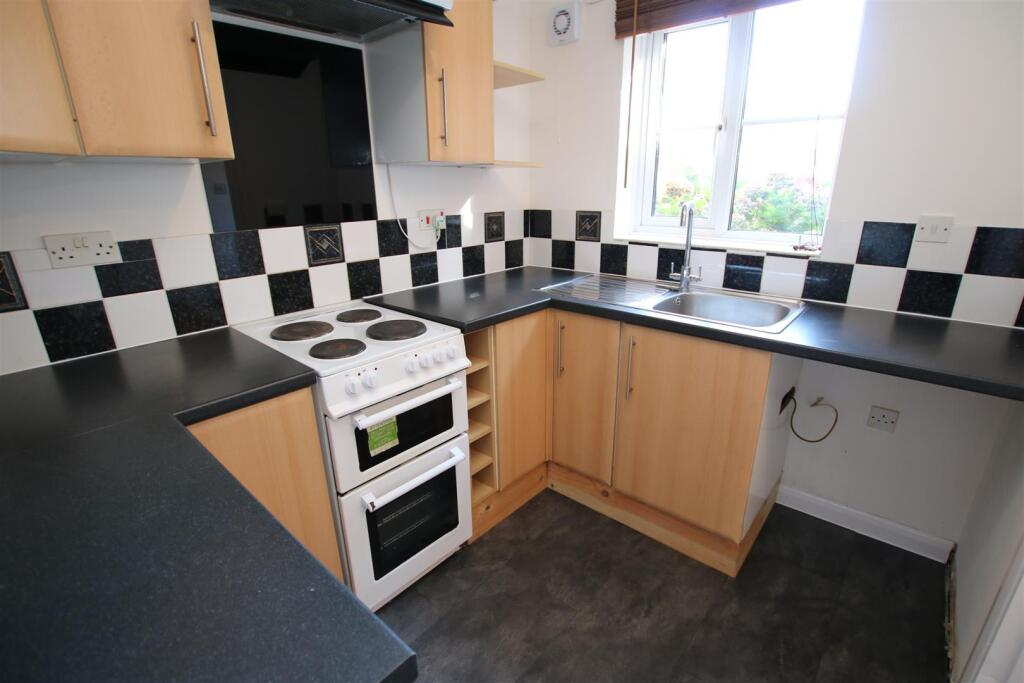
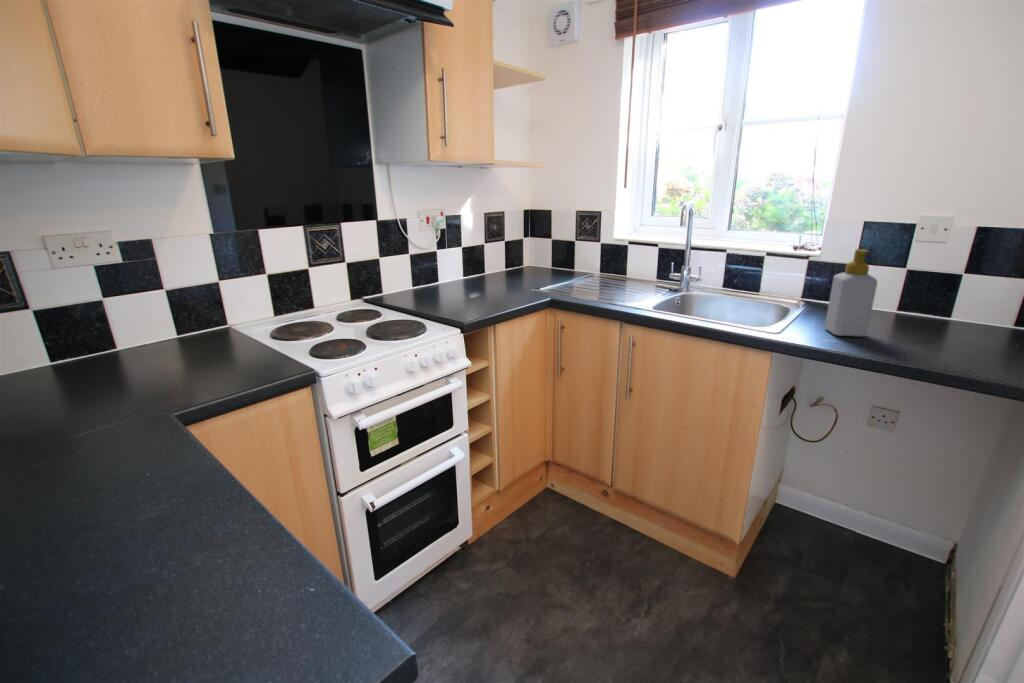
+ soap bottle [824,248,879,337]
